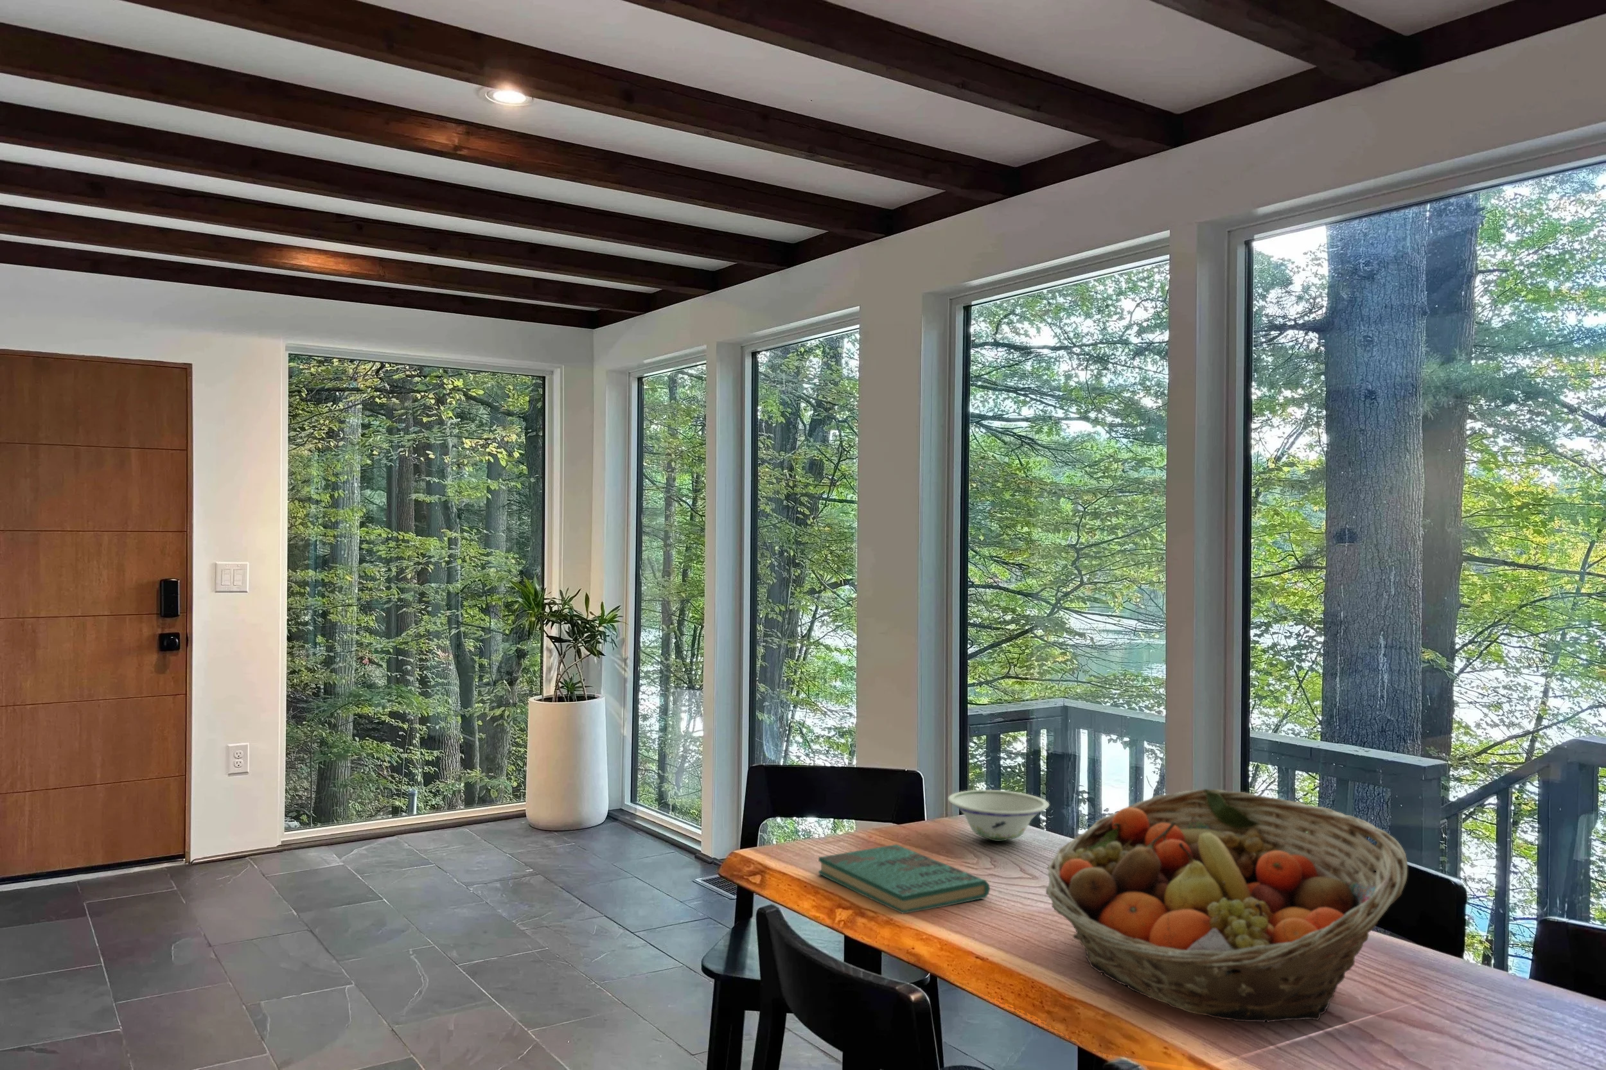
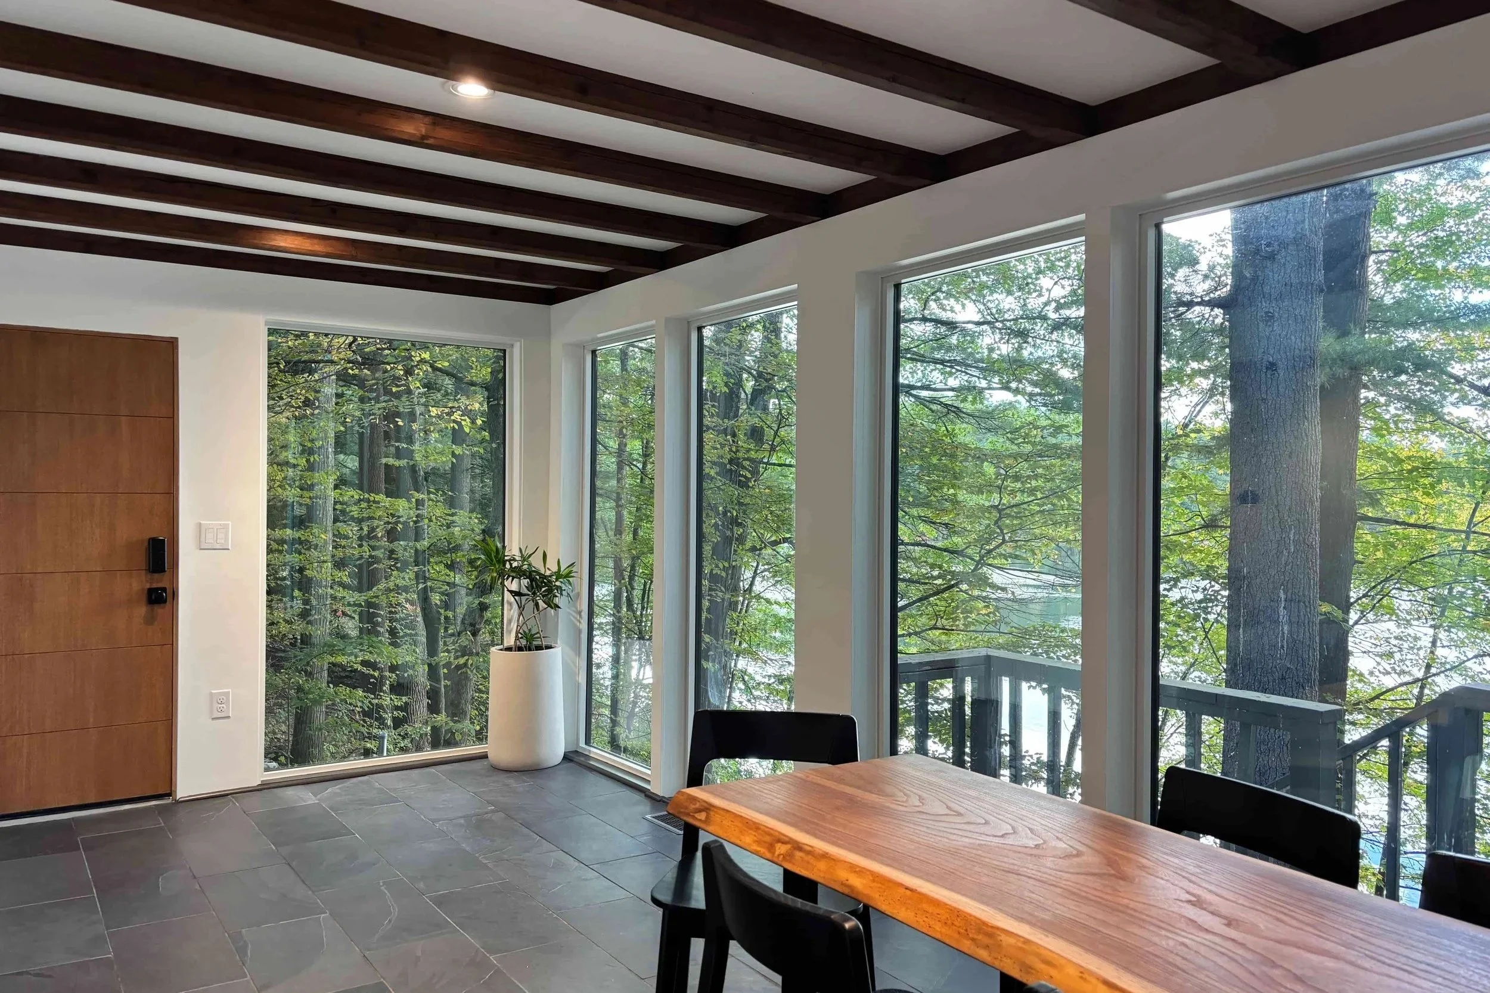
- bowl [948,789,1050,842]
- fruit basket [1045,788,1408,1023]
- book [818,844,991,915]
